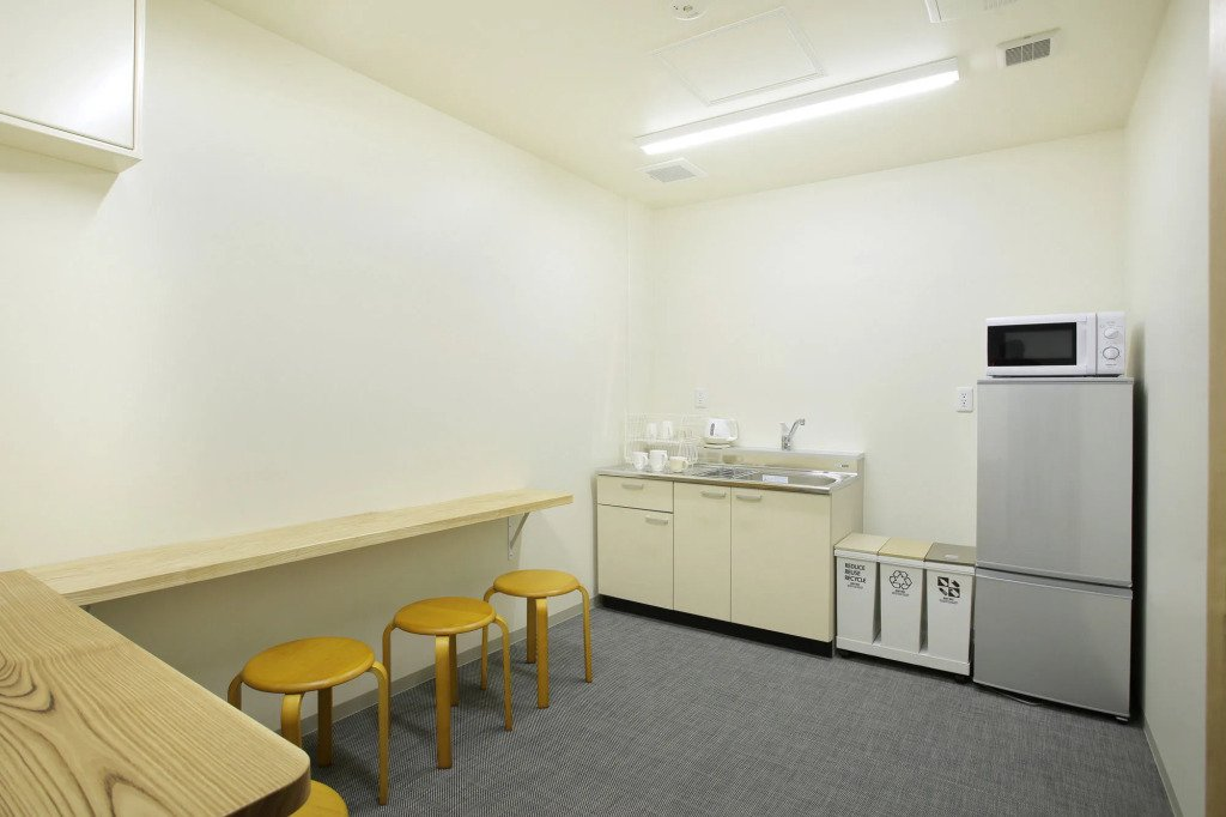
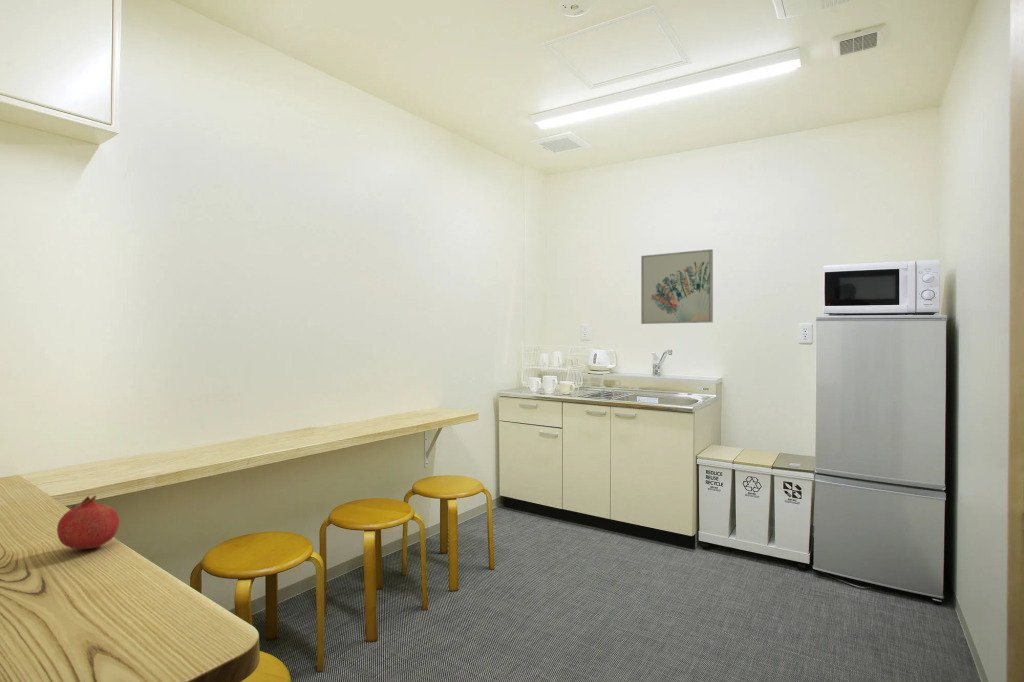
+ fruit [56,495,120,551]
+ wall art [640,248,714,325]
